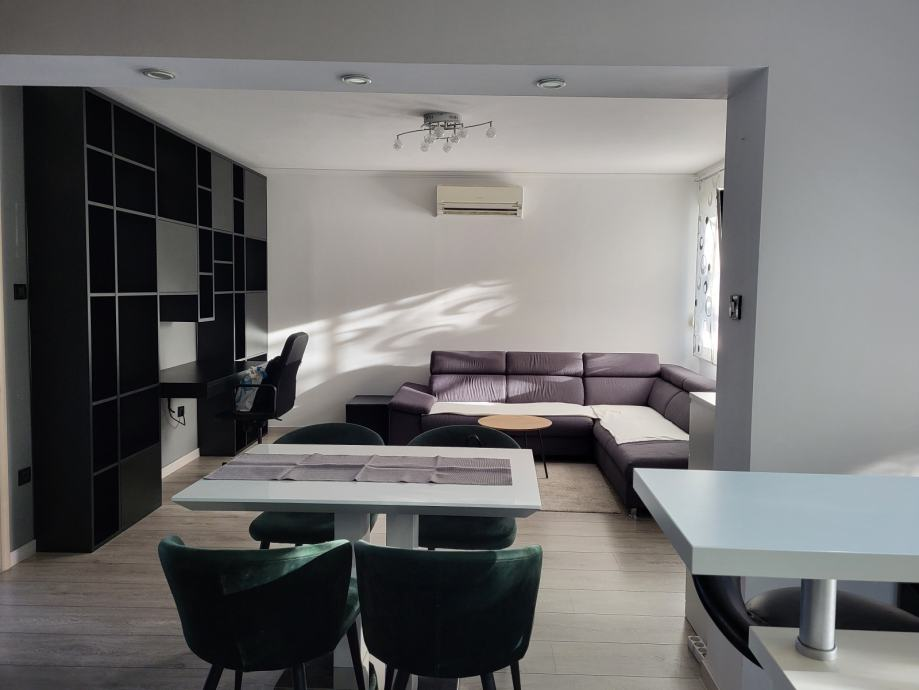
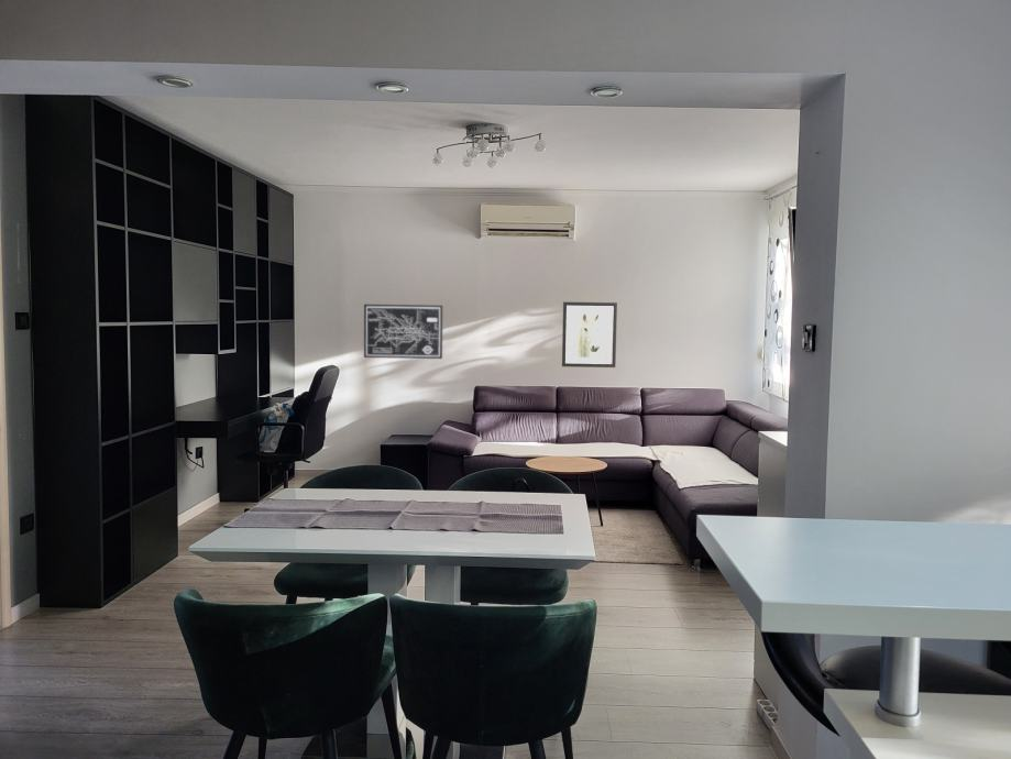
+ wall art [561,301,618,369]
+ wall art [363,304,443,360]
